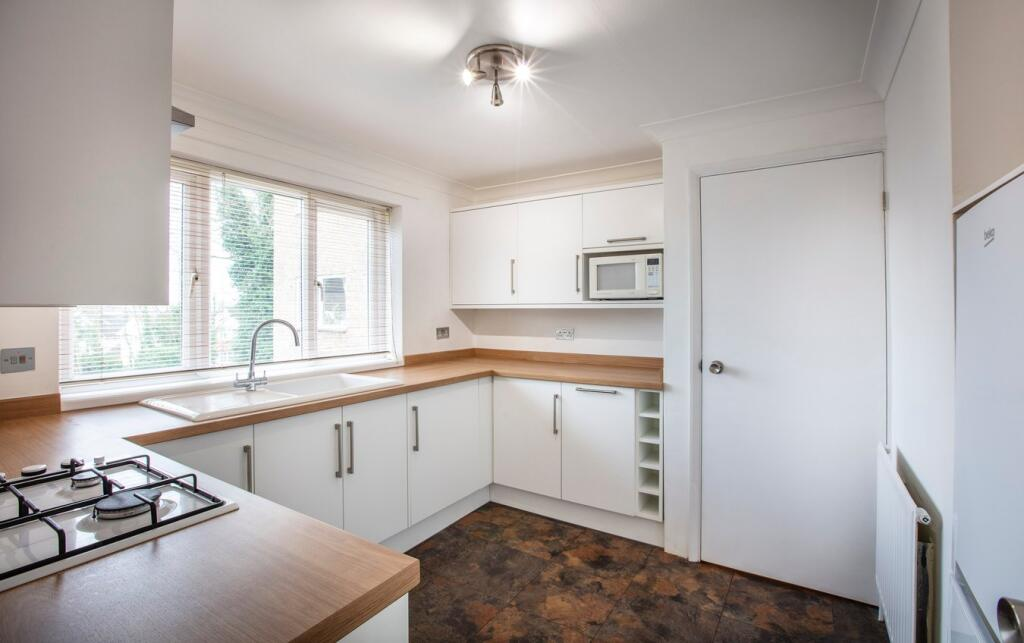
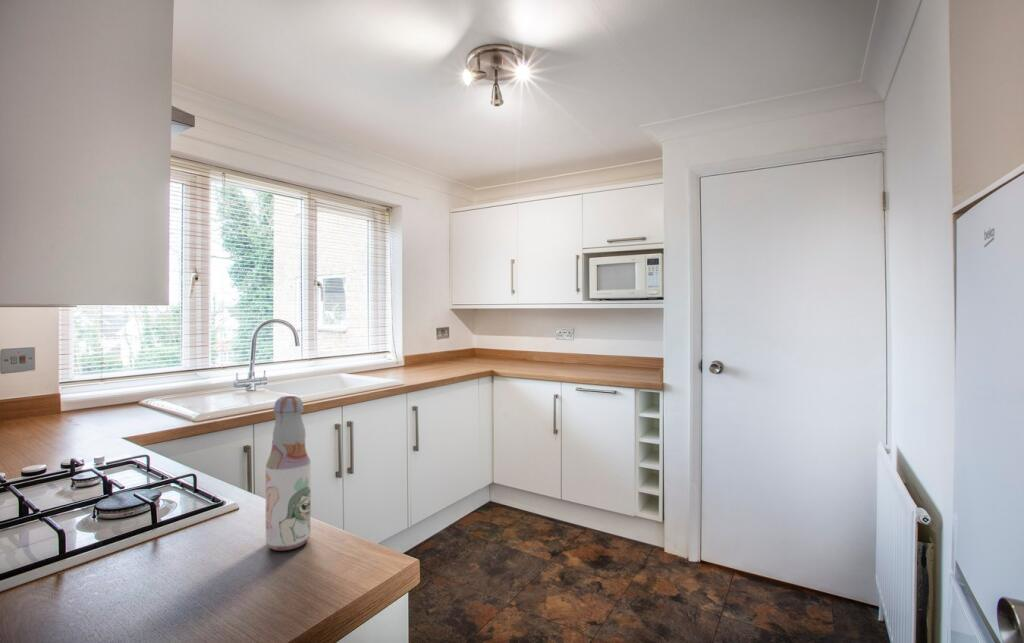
+ bottle [265,395,312,551]
